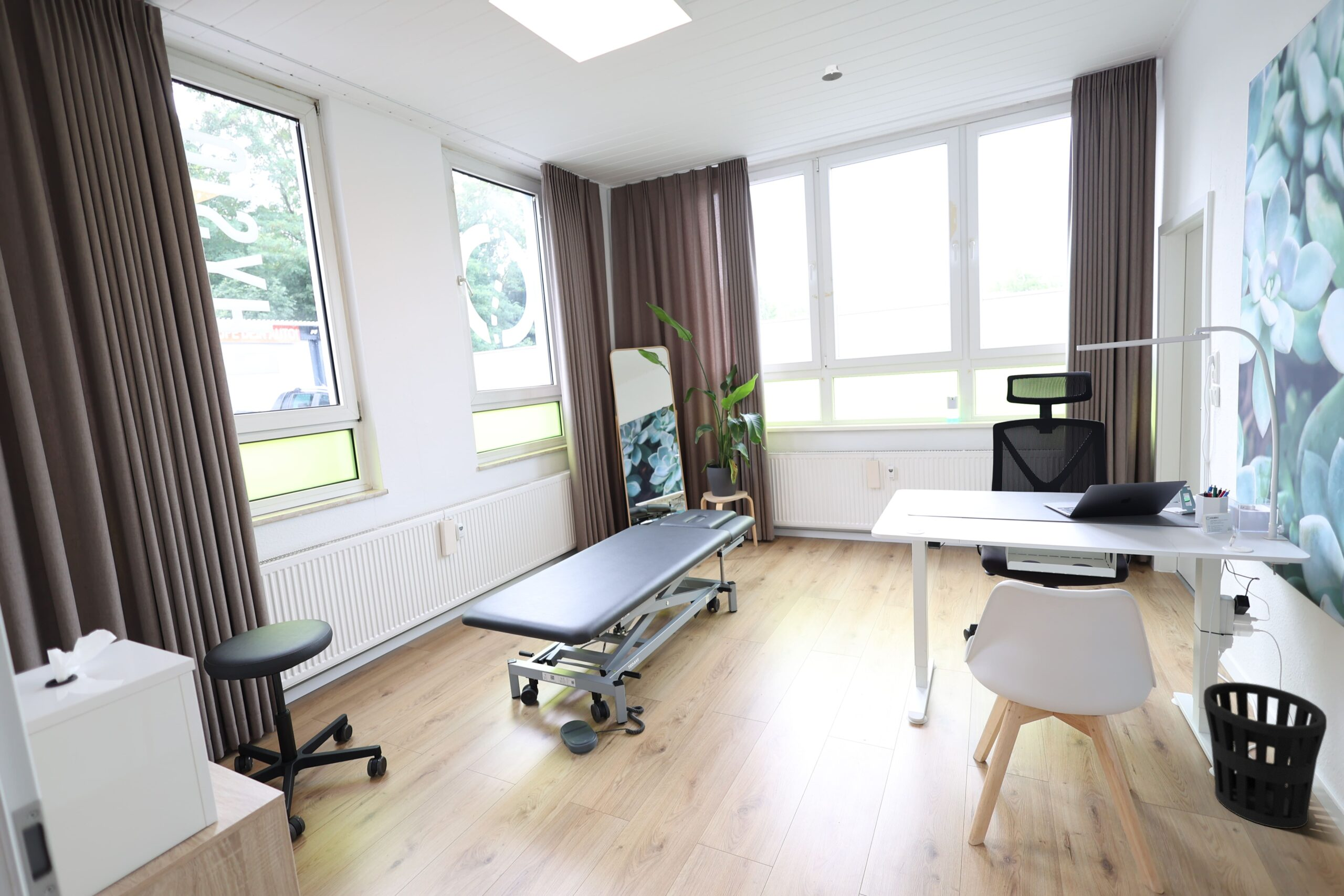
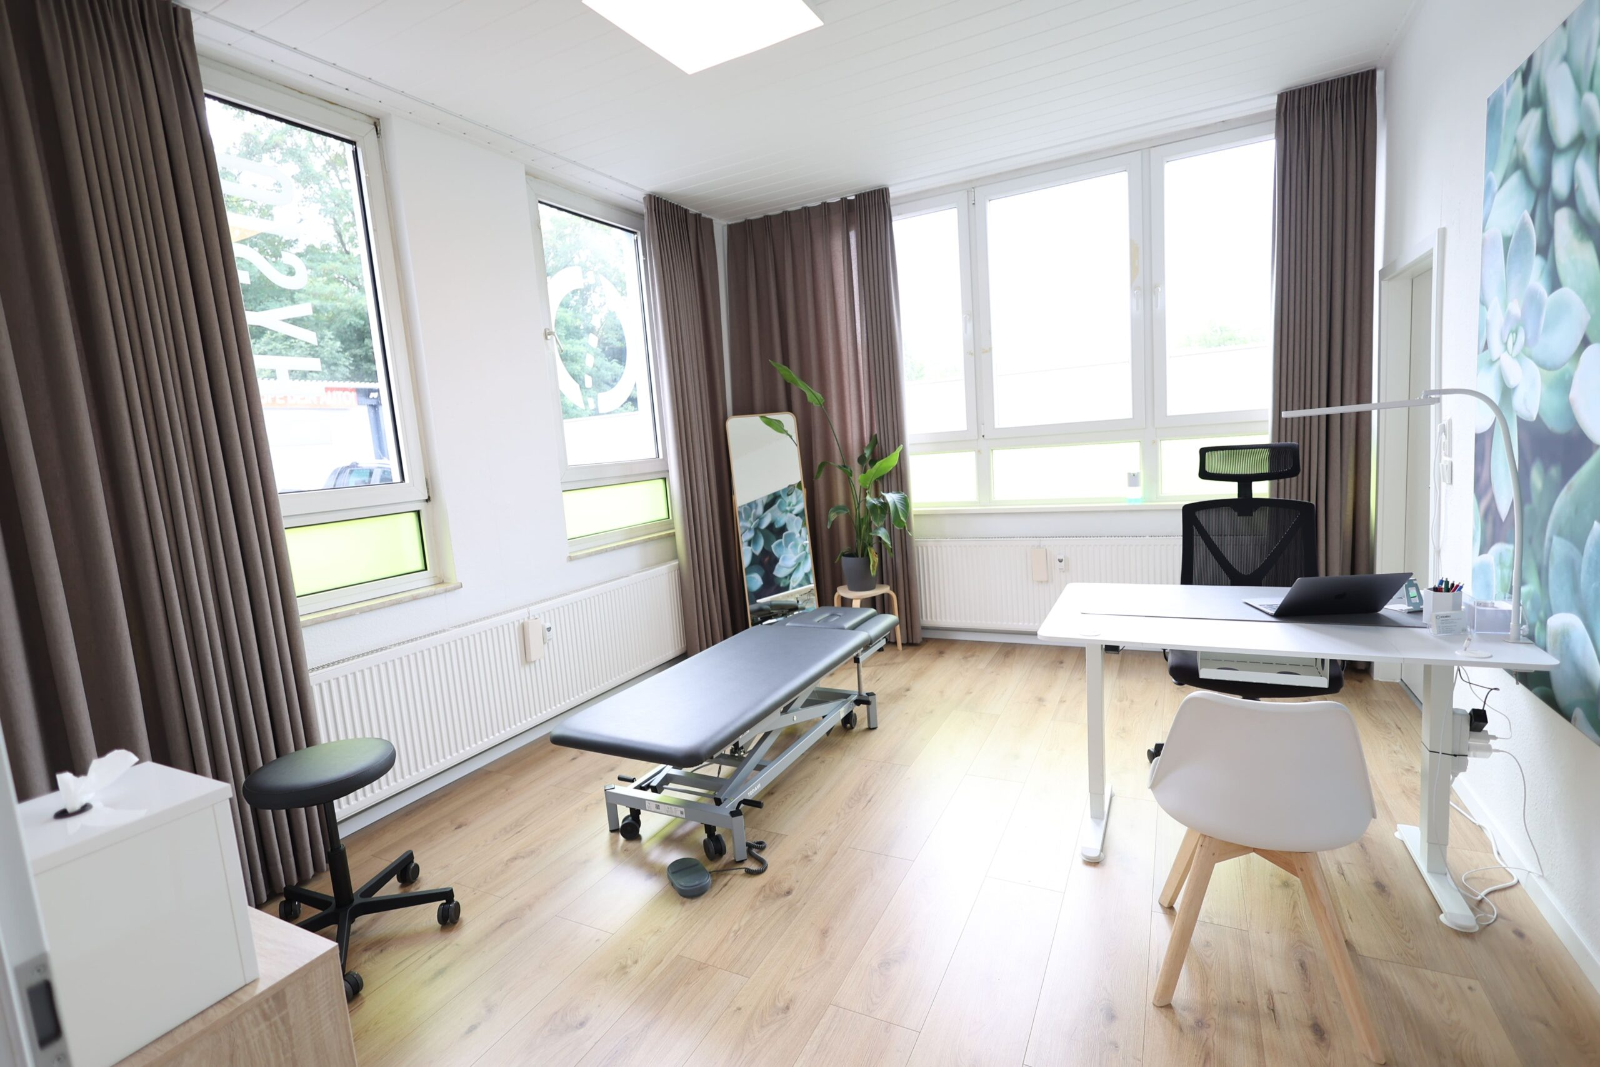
- recessed light [821,64,843,81]
- wastebasket [1203,682,1327,829]
